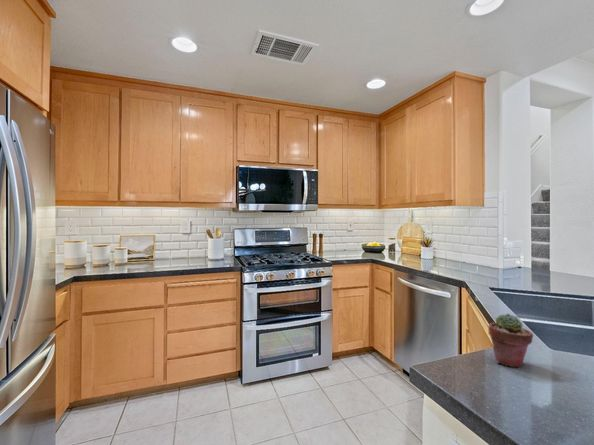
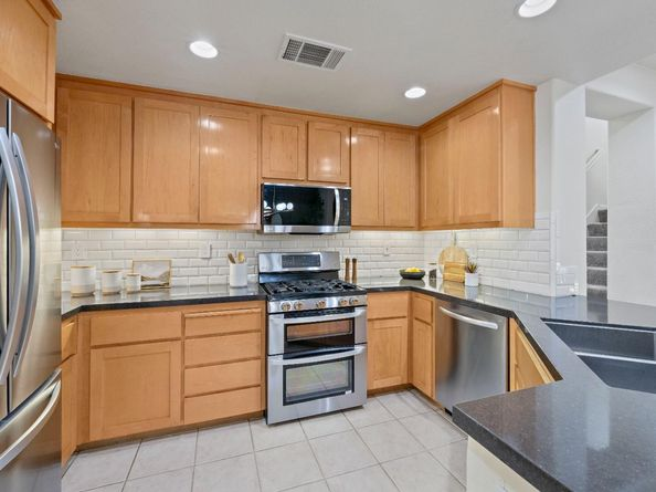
- potted succulent [487,313,534,368]
